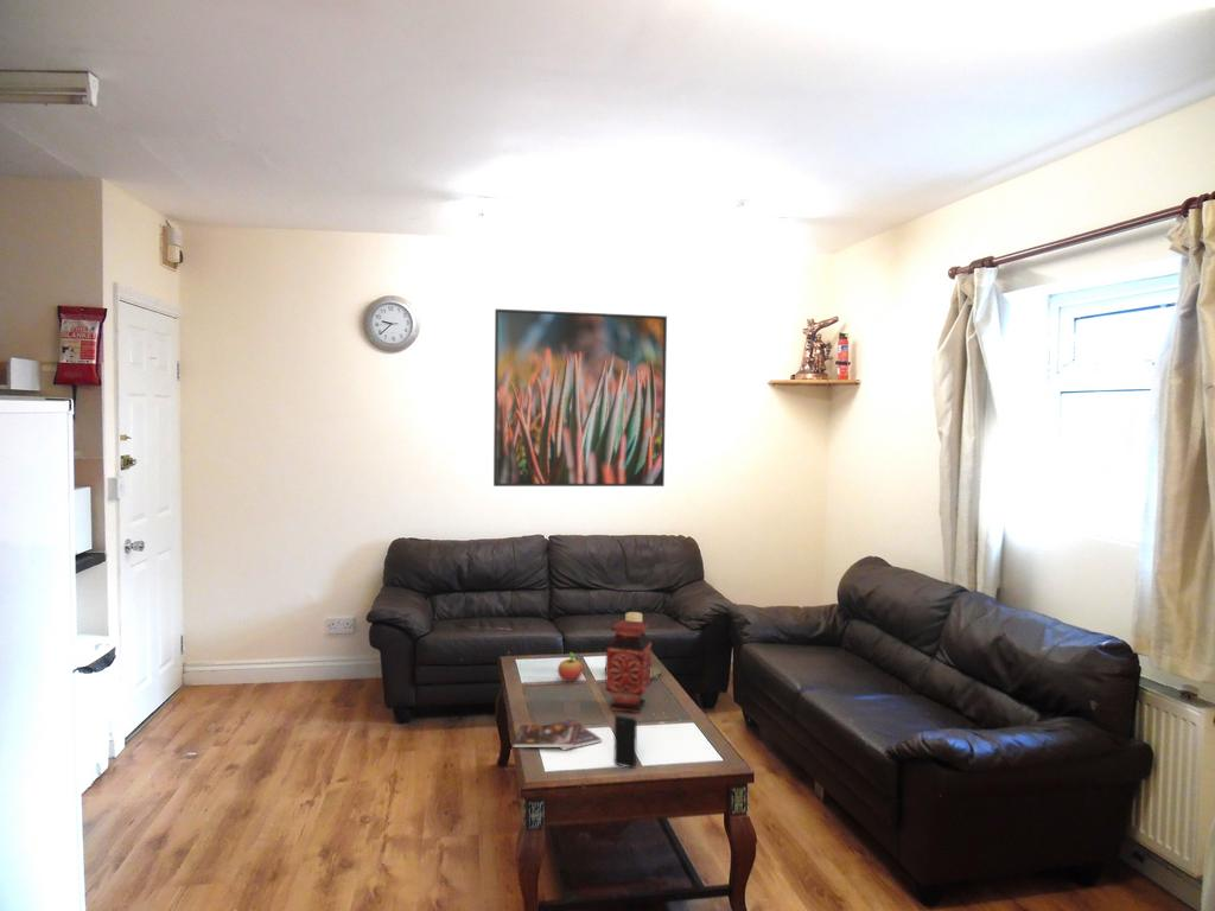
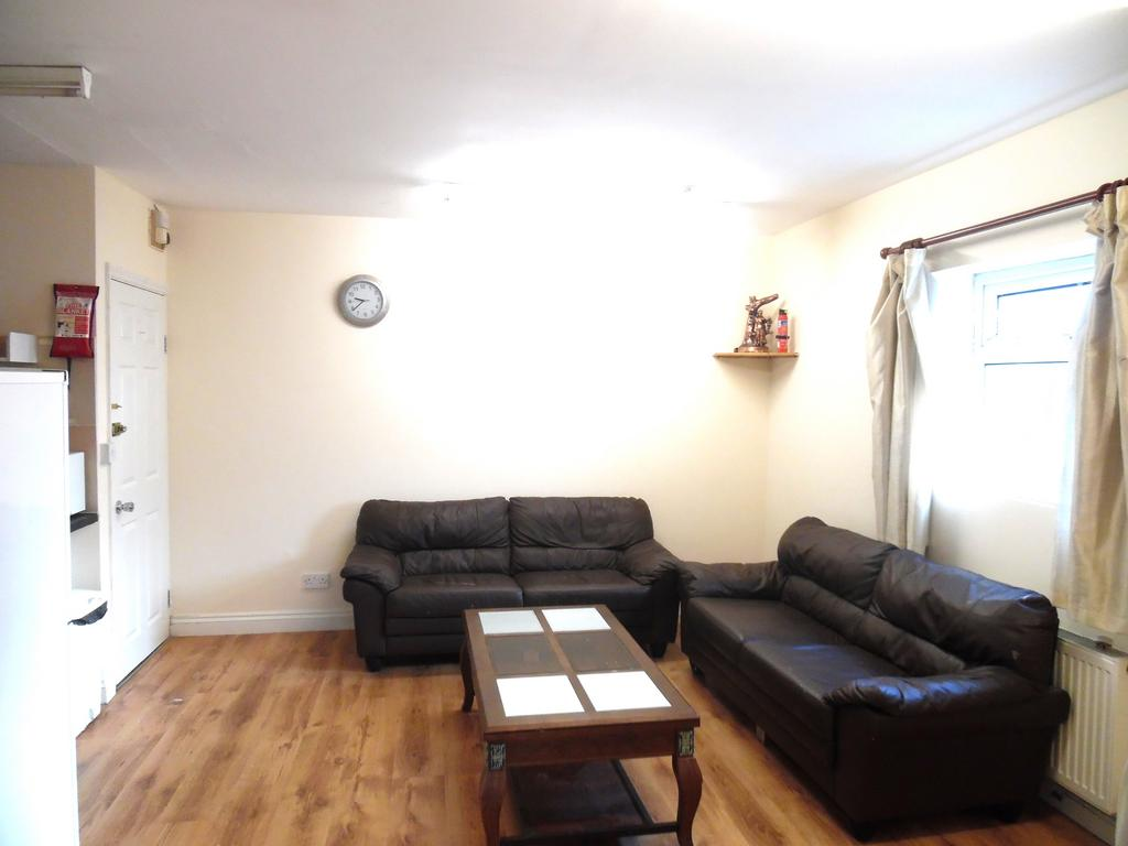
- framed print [492,308,668,488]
- vase [604,619,653,714]
- candle holder [603,611,663,679]
- fruit [556,651,584,683]
- smartphone [612,714,638,770]
- booklet [511,718,603,752]
